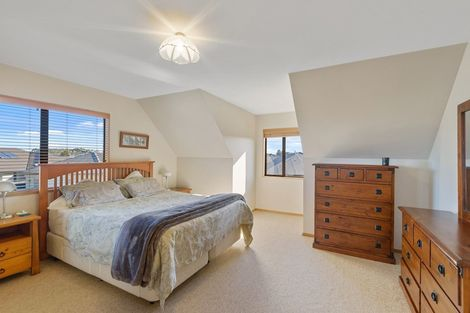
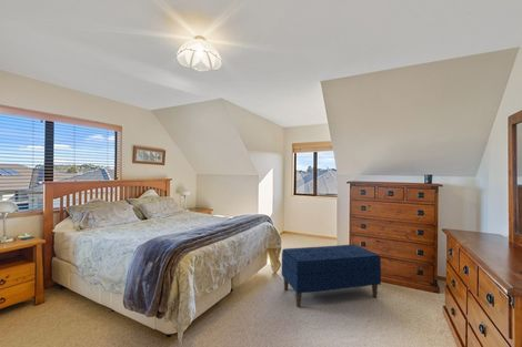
+ bench [281,244,382,308]
